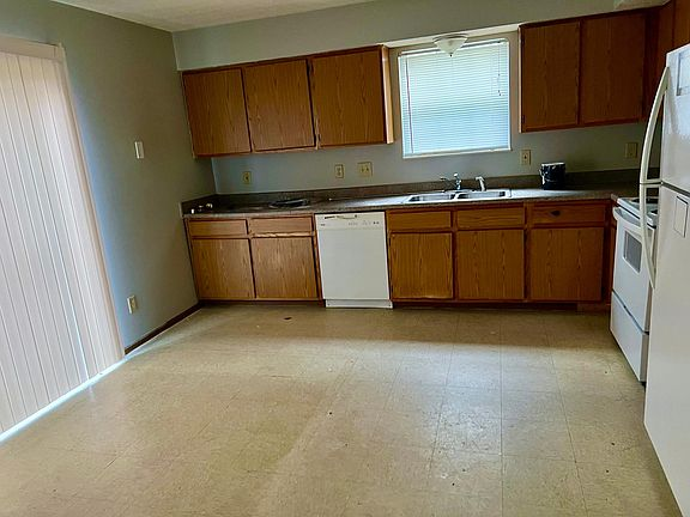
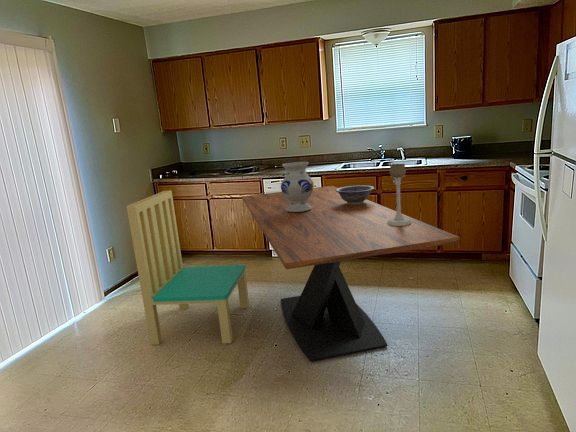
+ candle holder [387,163,412,226]
+ dining table [241,185,461,362]
+ dining chair [126,189,250,346]
+ vase [280,161,315,212]
+ decorative bowl [335,185,375,205]
